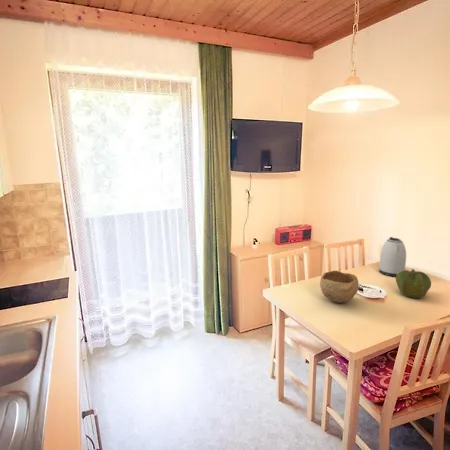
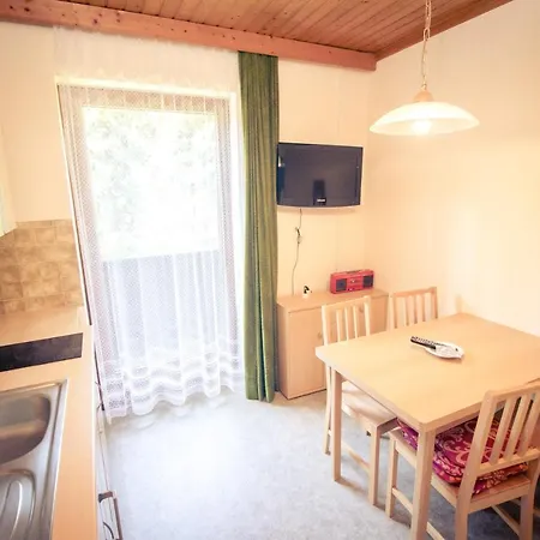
- kettle [378,236,407,278]
- cabbage [395,268,432,300]
- bowl [319,270,360,304]
